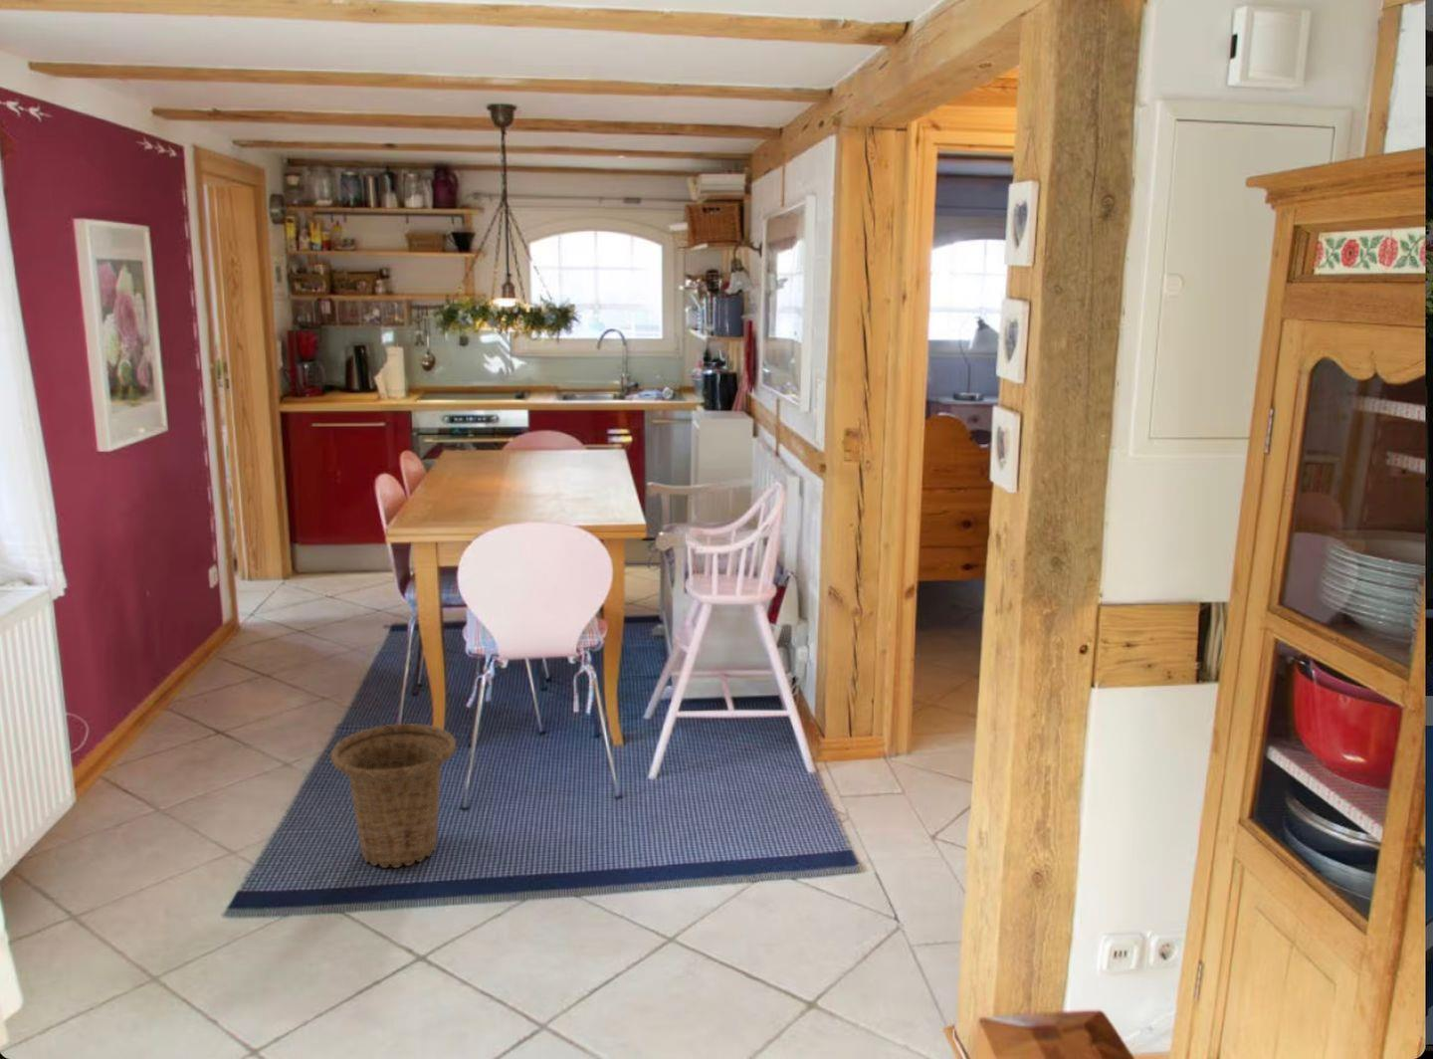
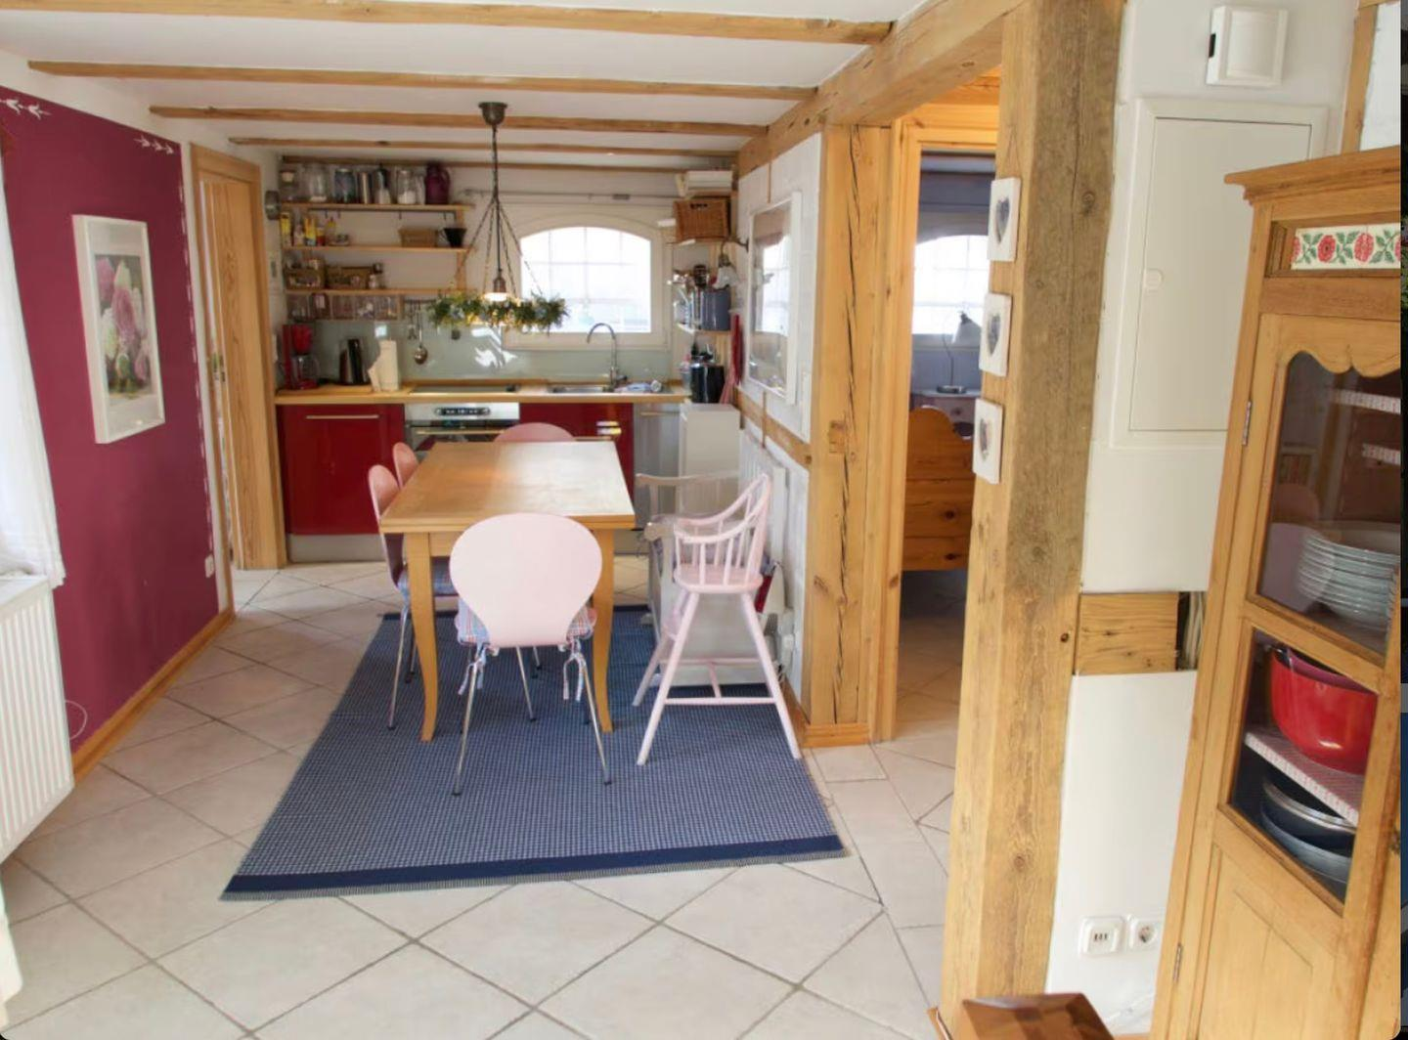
- basket [329,723,457,869]
